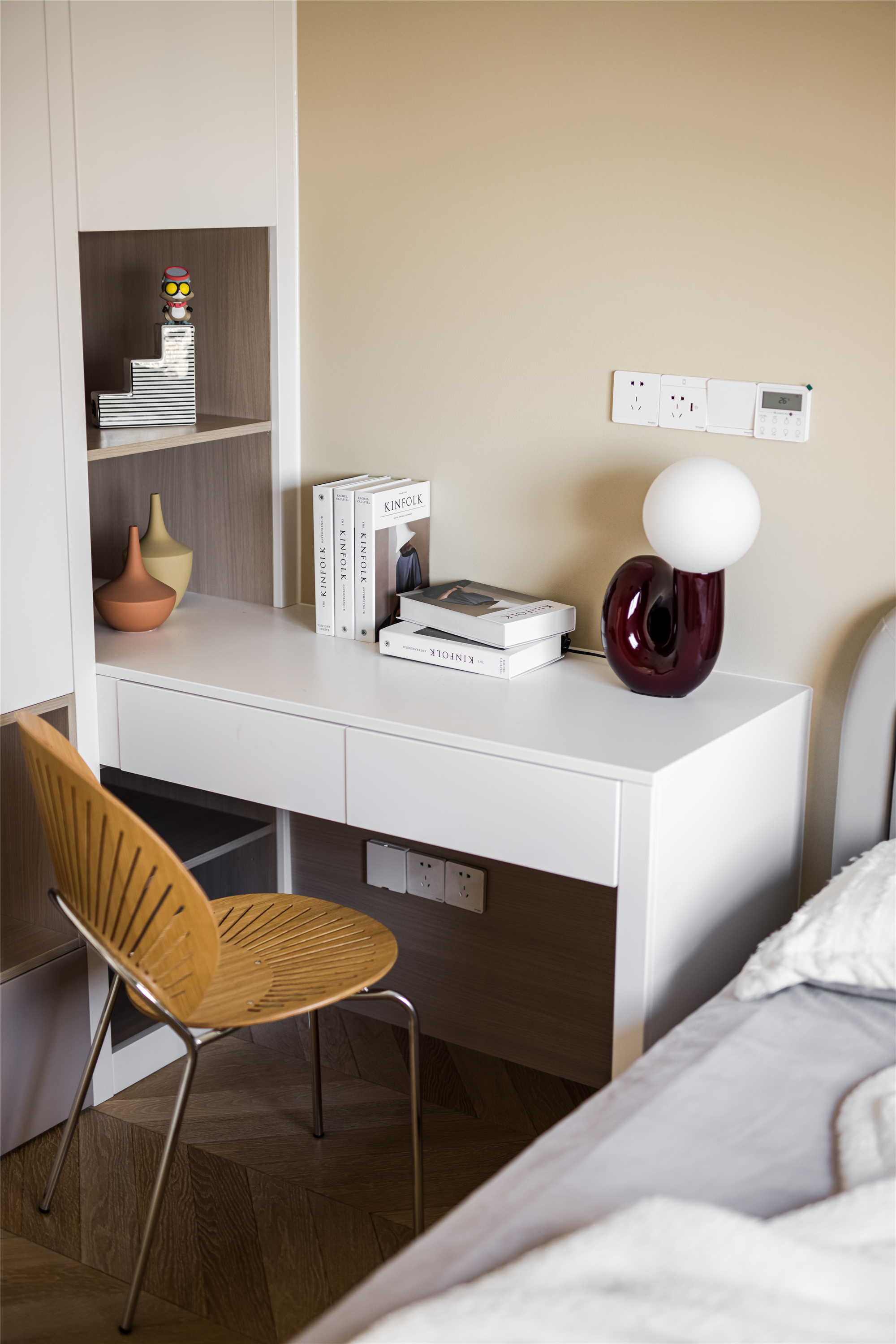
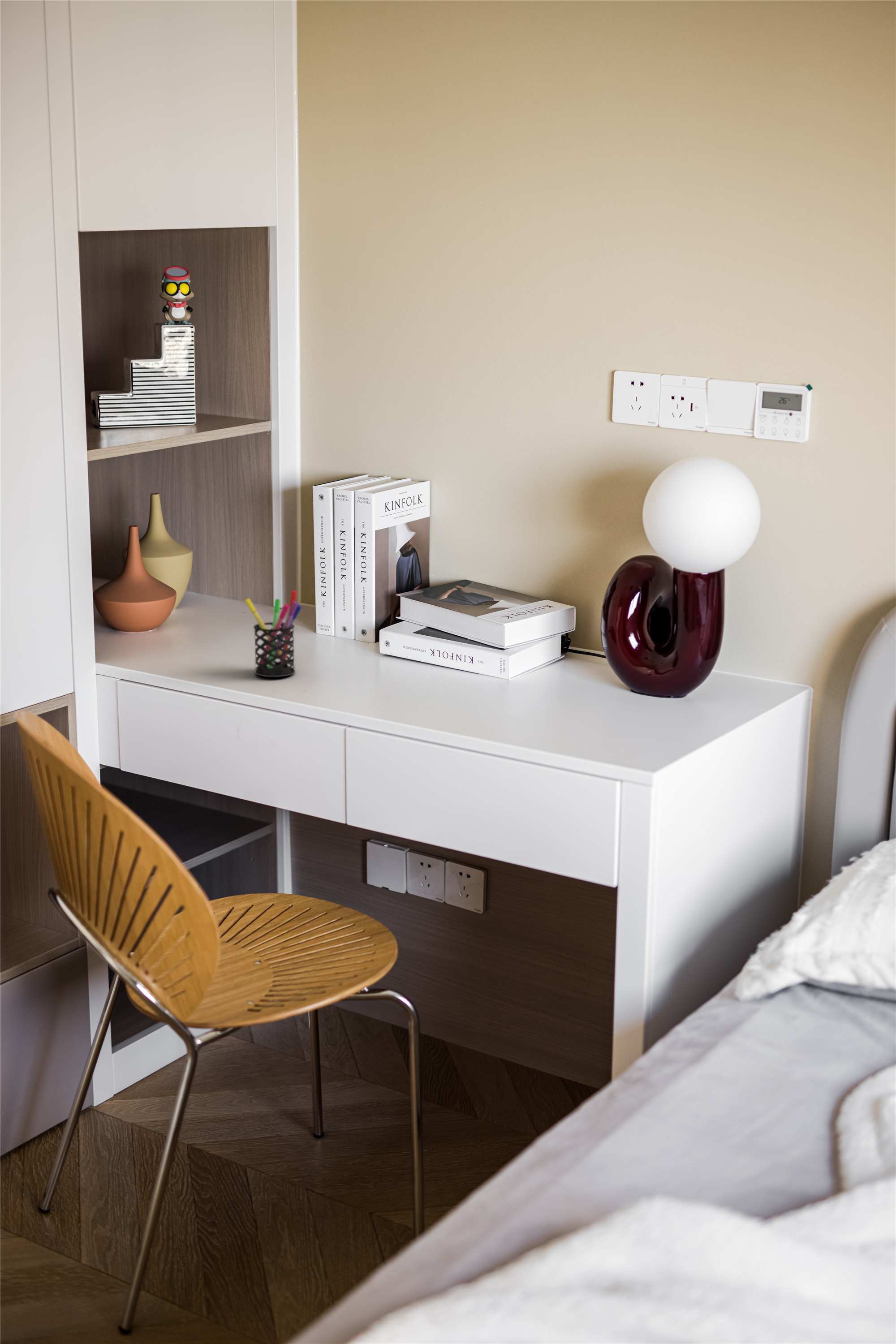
+ pen holder [245,590,302,677]
